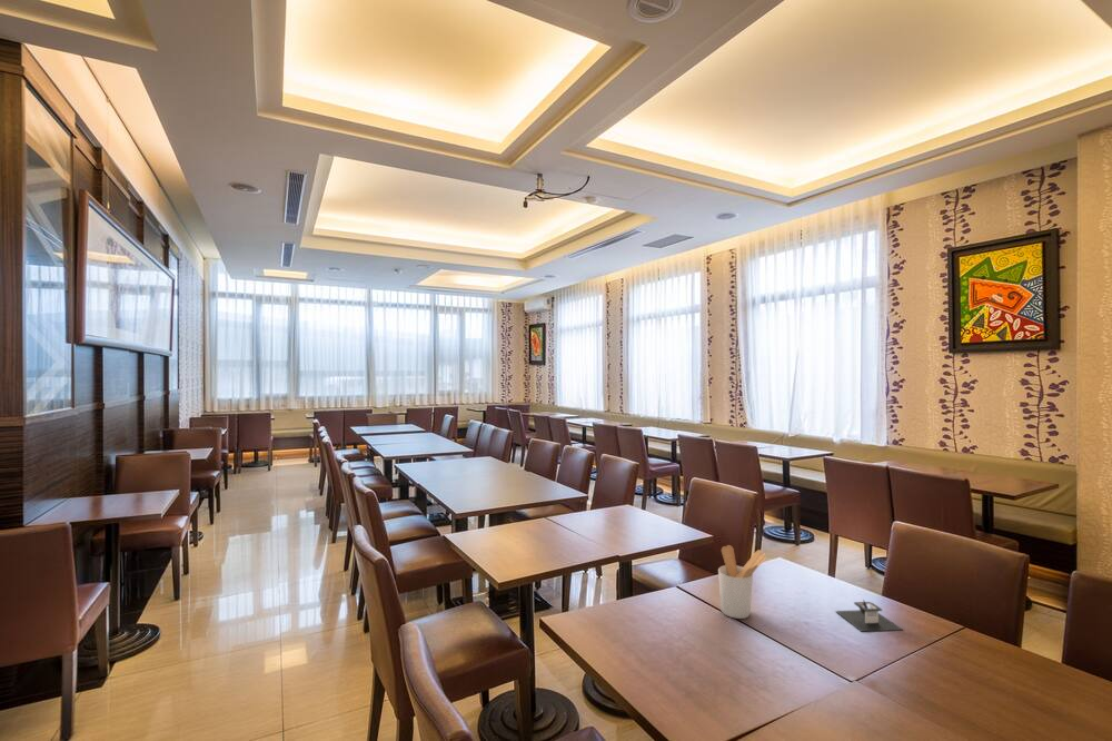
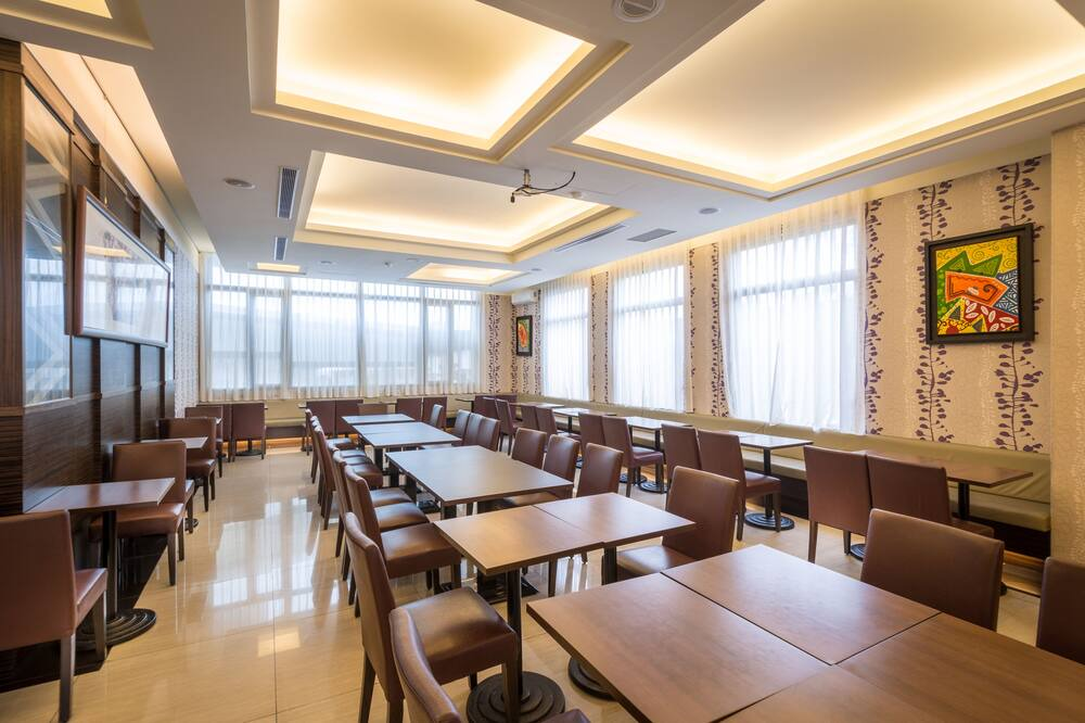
- architectural model [835,600,903,632]
- utensil holder [717,544,768,620]
